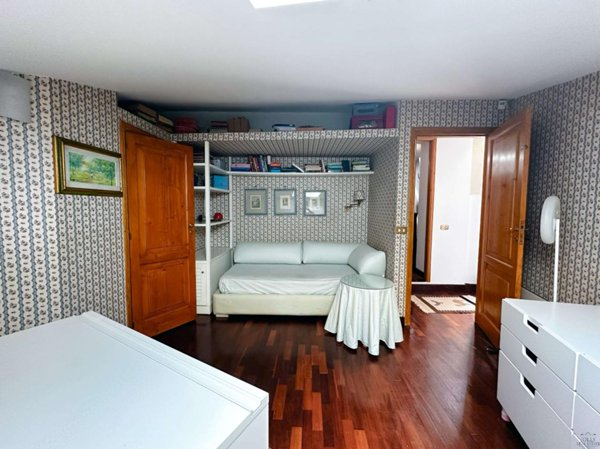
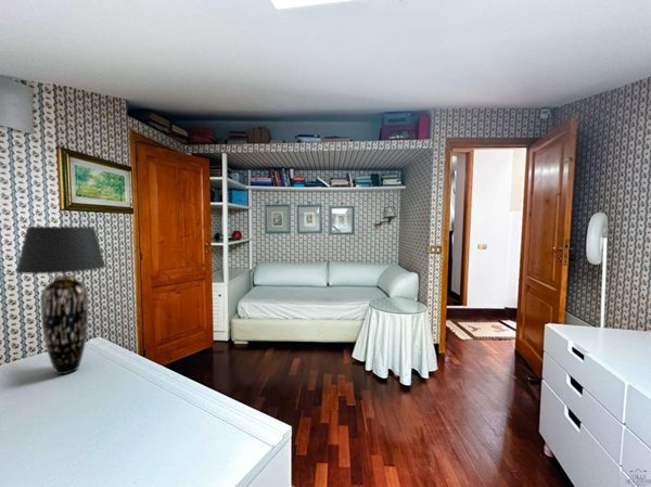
+ table lamp [14,226,107,375]
